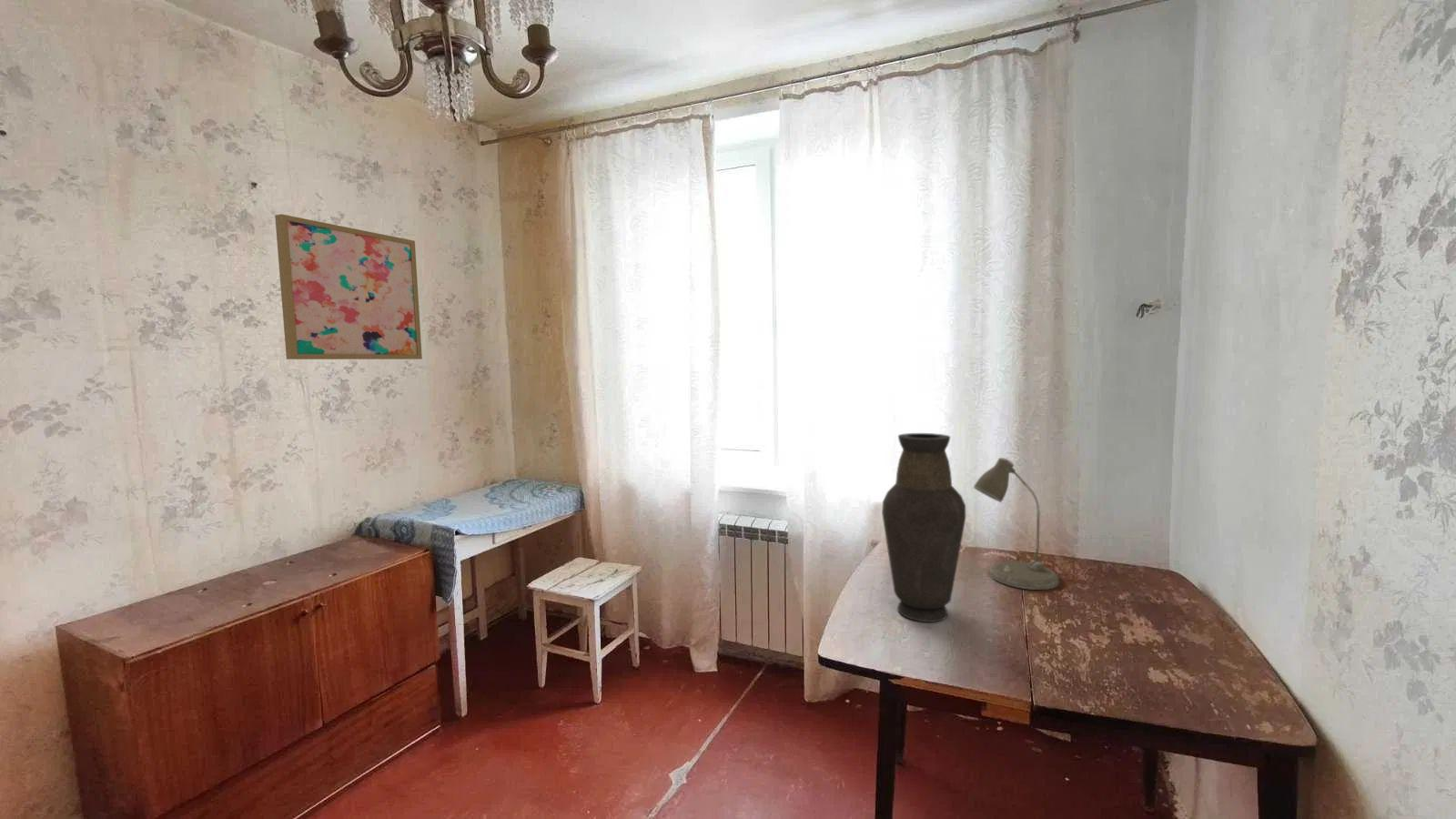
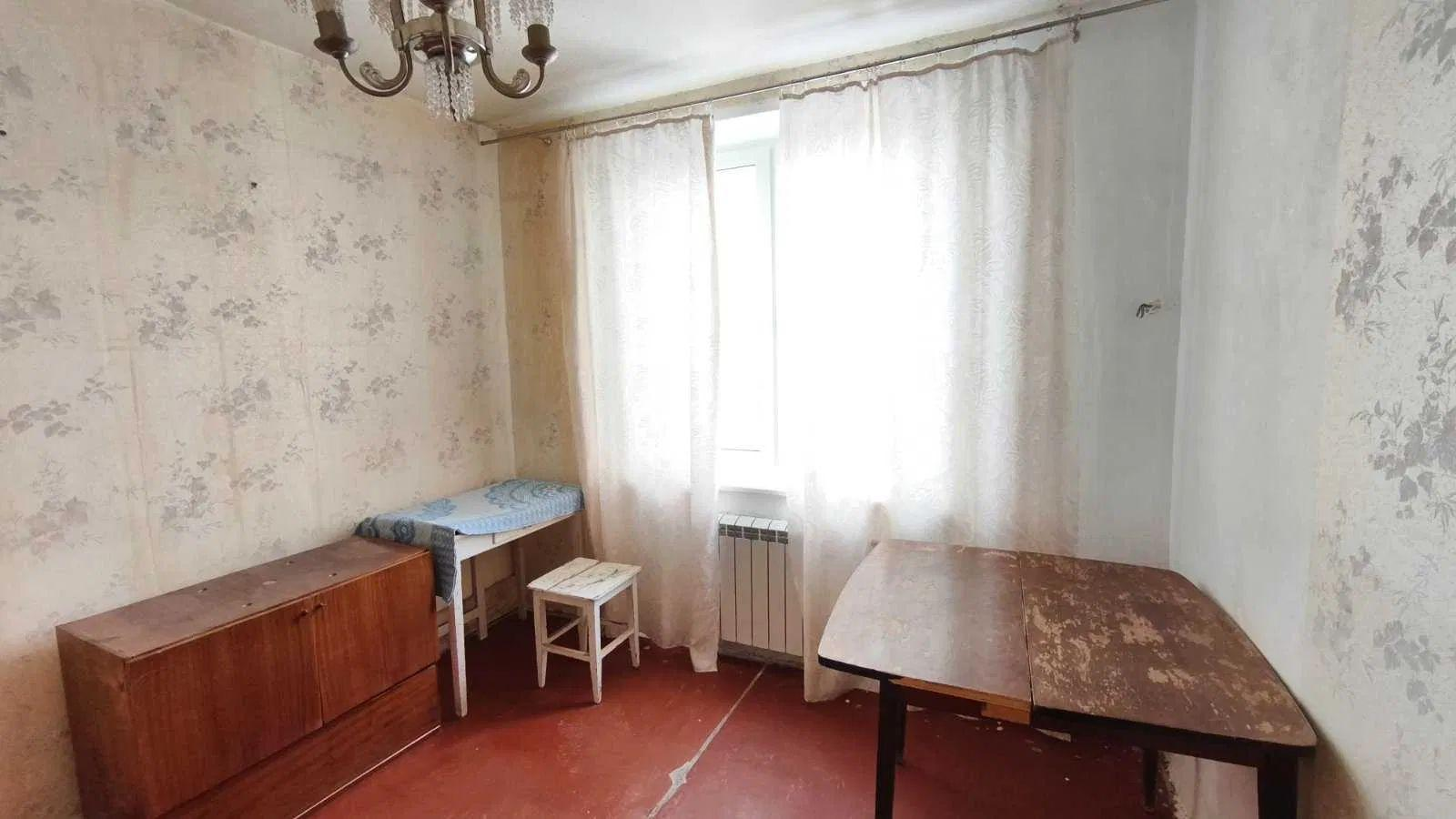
- vase [881,432,966,623]
- wall art [274,213,423,360]
- desk lamp [972,457,1060,591]
